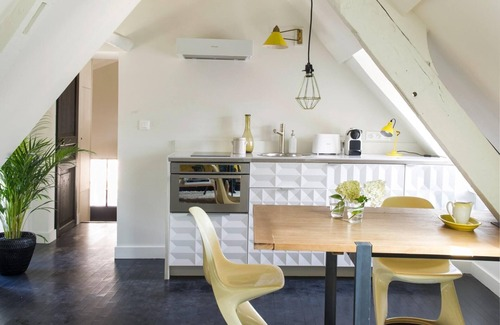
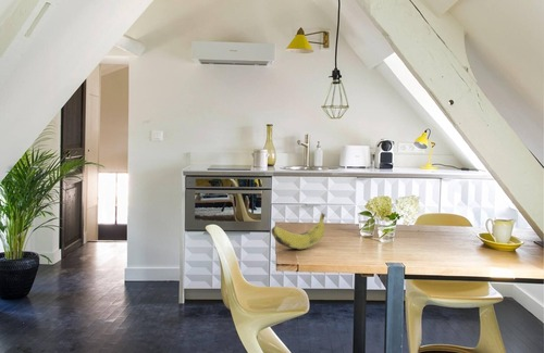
+ banana [270,212,326,250]
